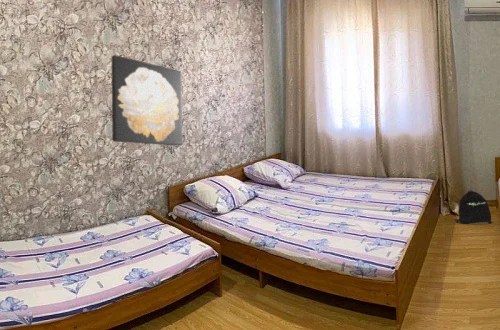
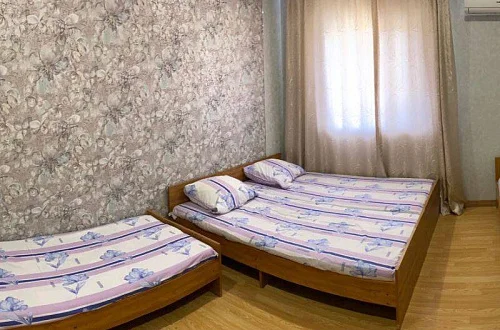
- backpack [454,189,492,225]
- wall art [111,54,184,147]
